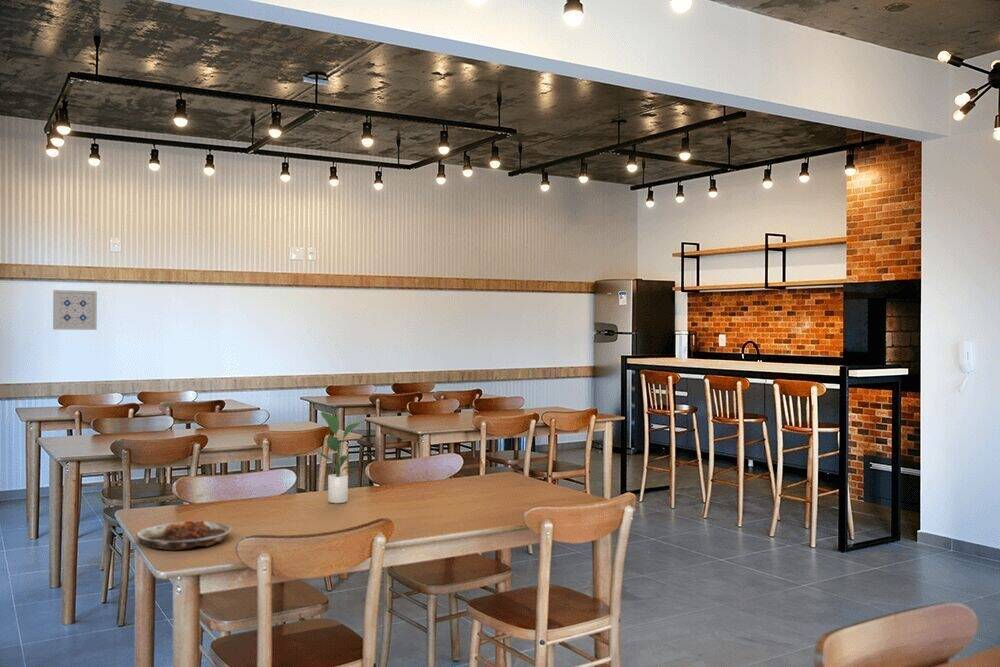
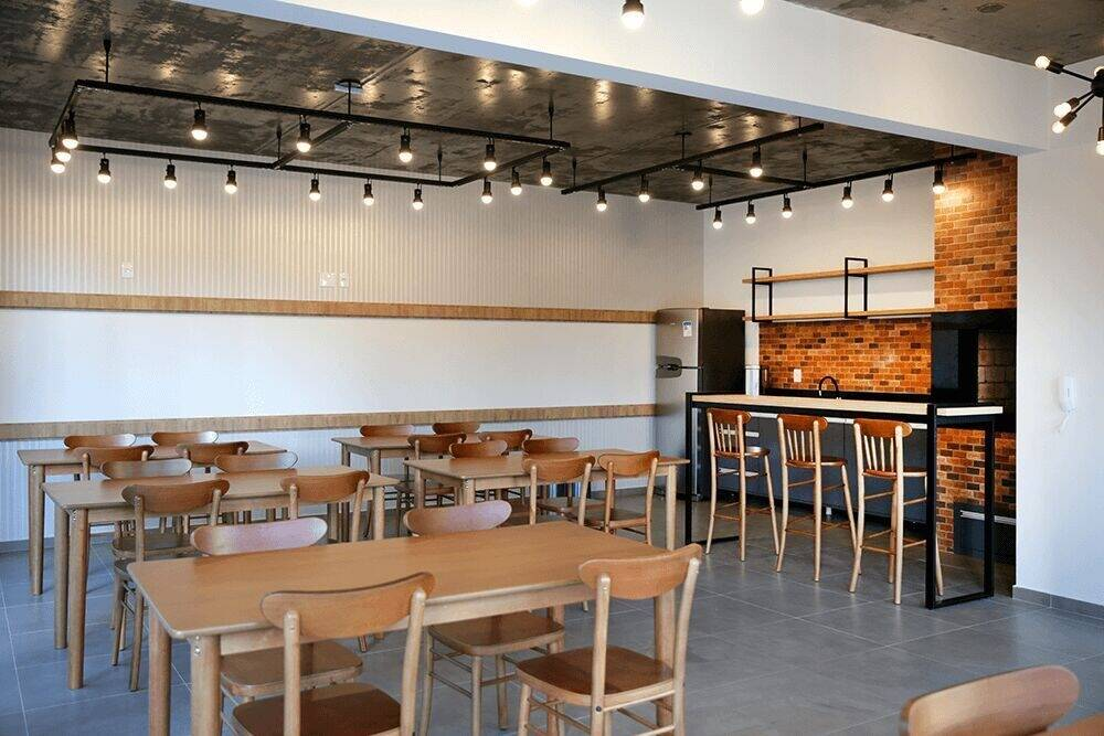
- potted plant [317,410,363,504]
- wall art [52,289,98,331]
- plate [135,520,232,551]
